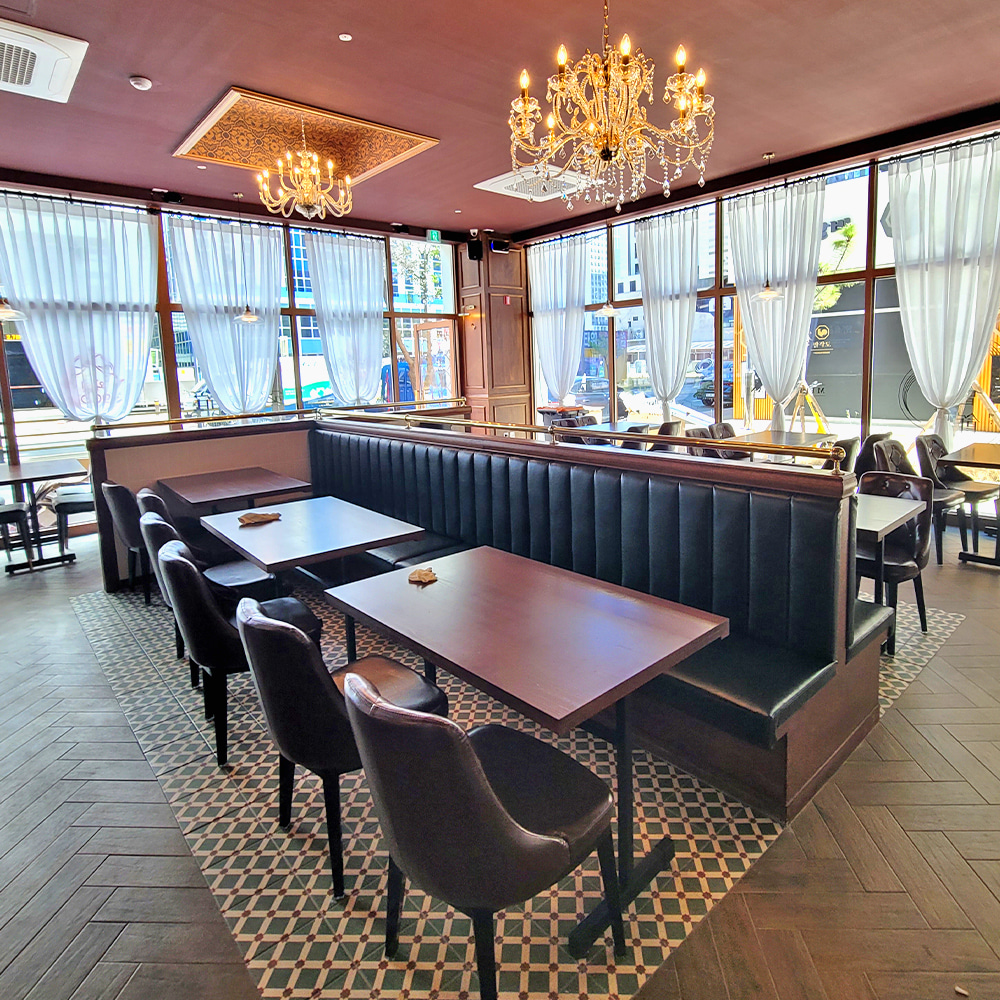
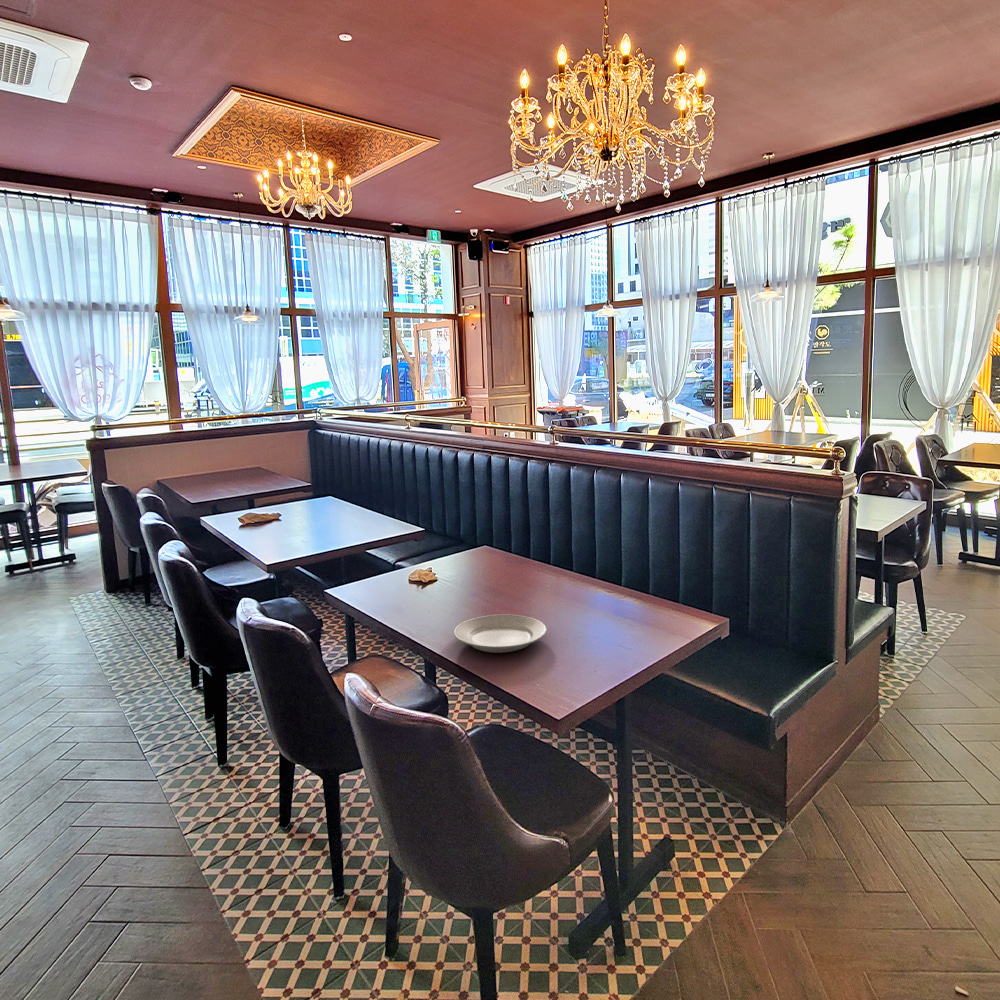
+ plate [453,614,547,654]
